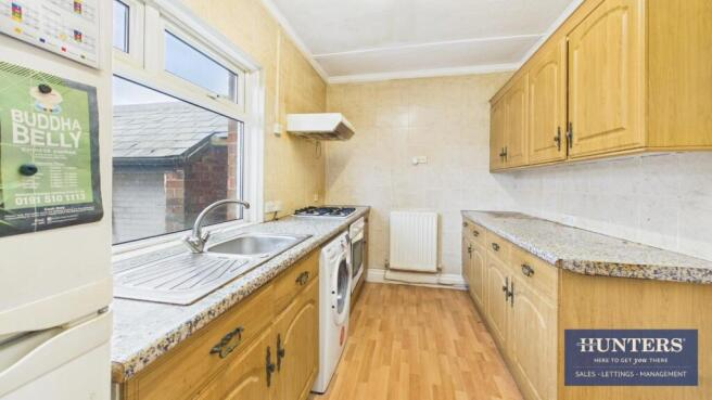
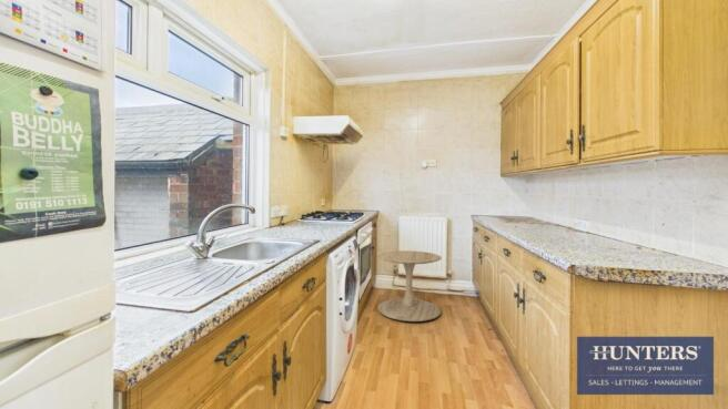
+ side table [377,249,443,323]
